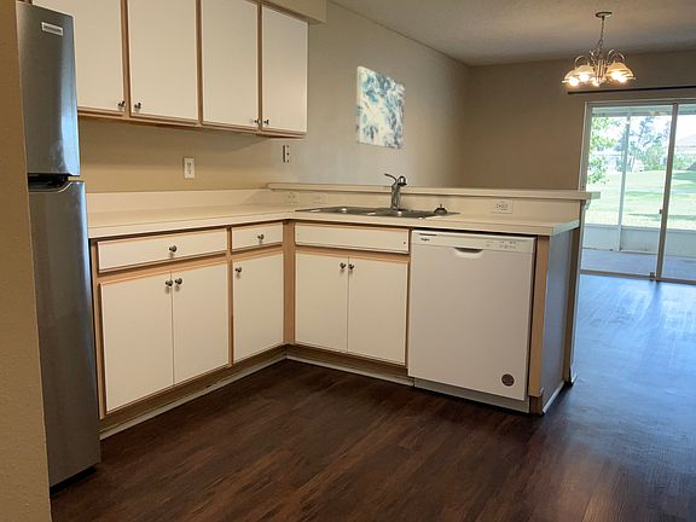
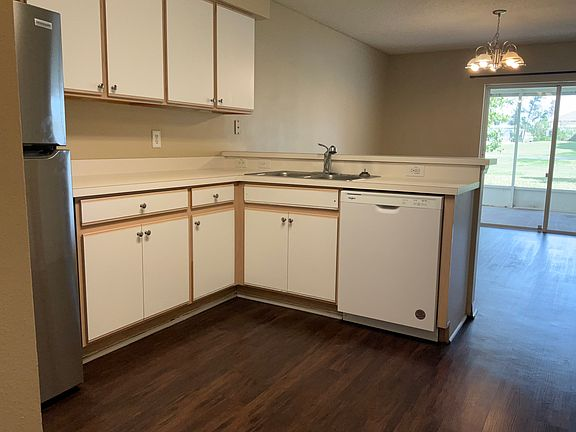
- wall art [355,65,406,150]
